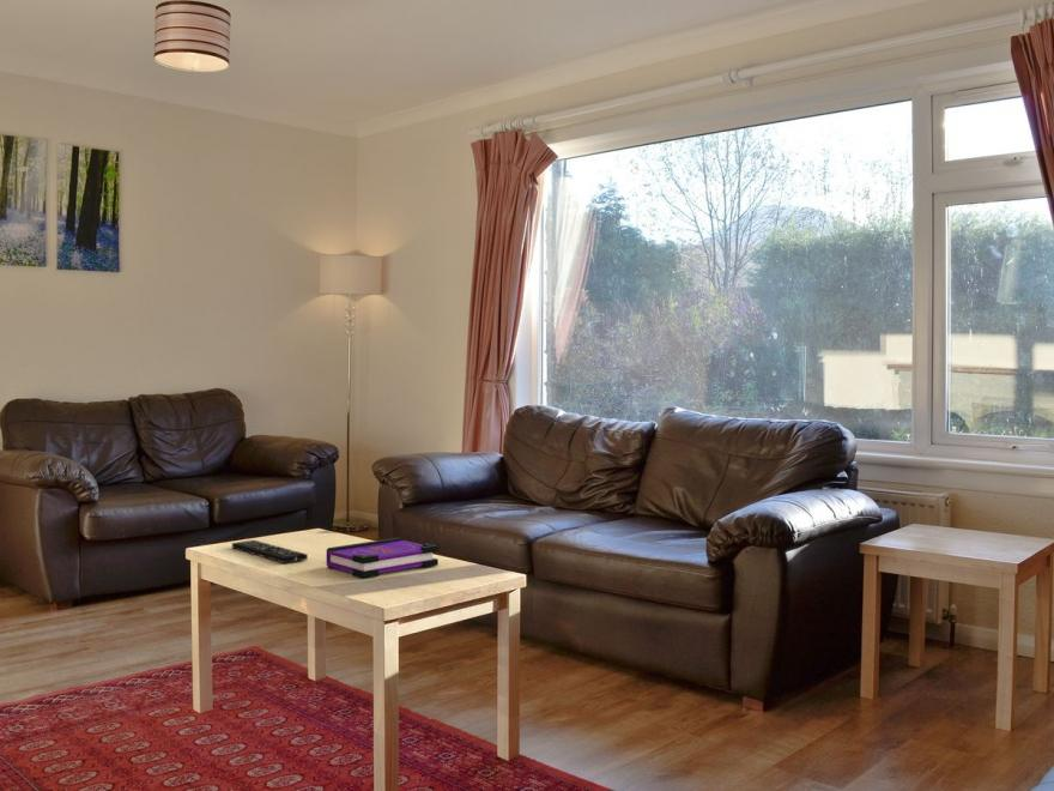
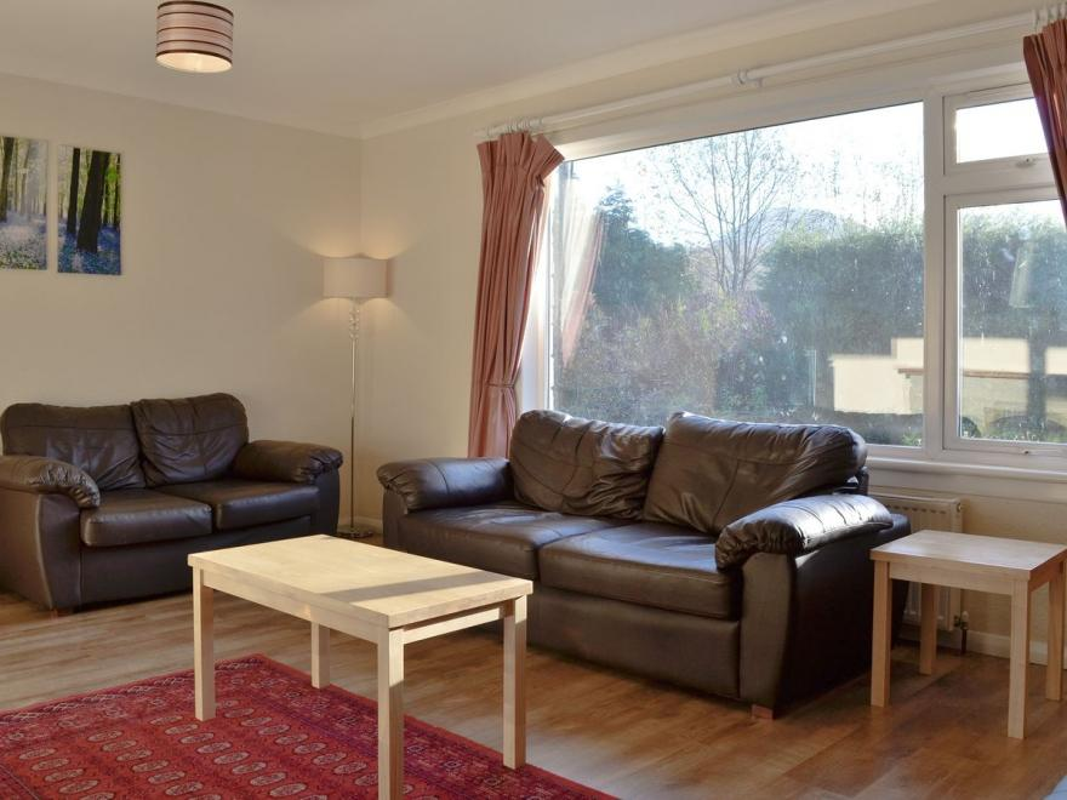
- board game [326,536,440,580]
- remote control [231,539,309,564]
